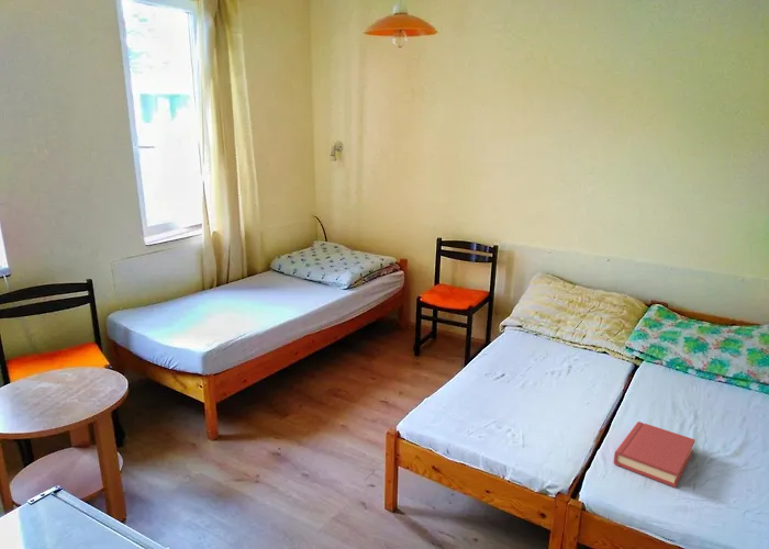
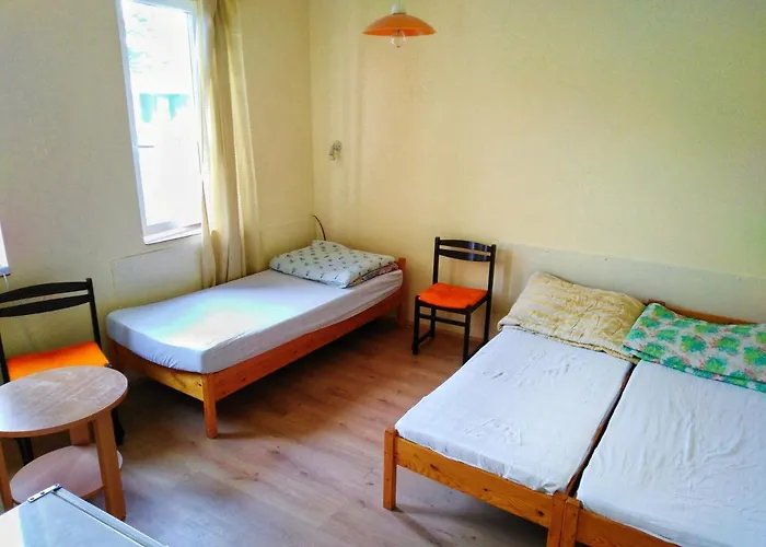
- hardback book [613,421,696,489]
